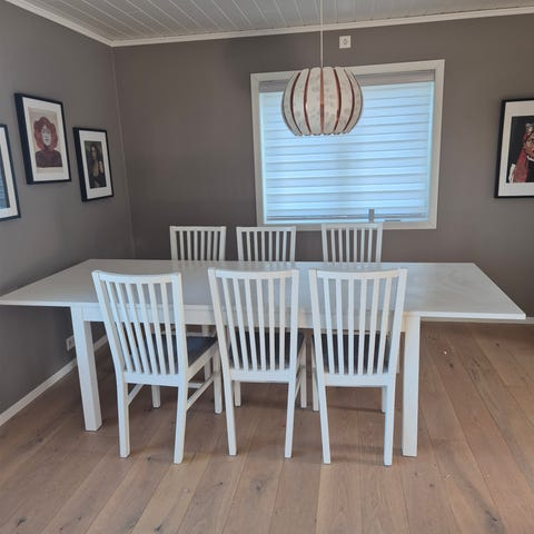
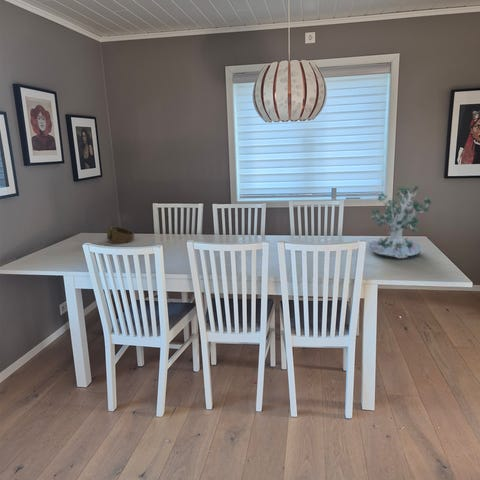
+ plant [368,184,434,259]
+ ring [106,225,135,244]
